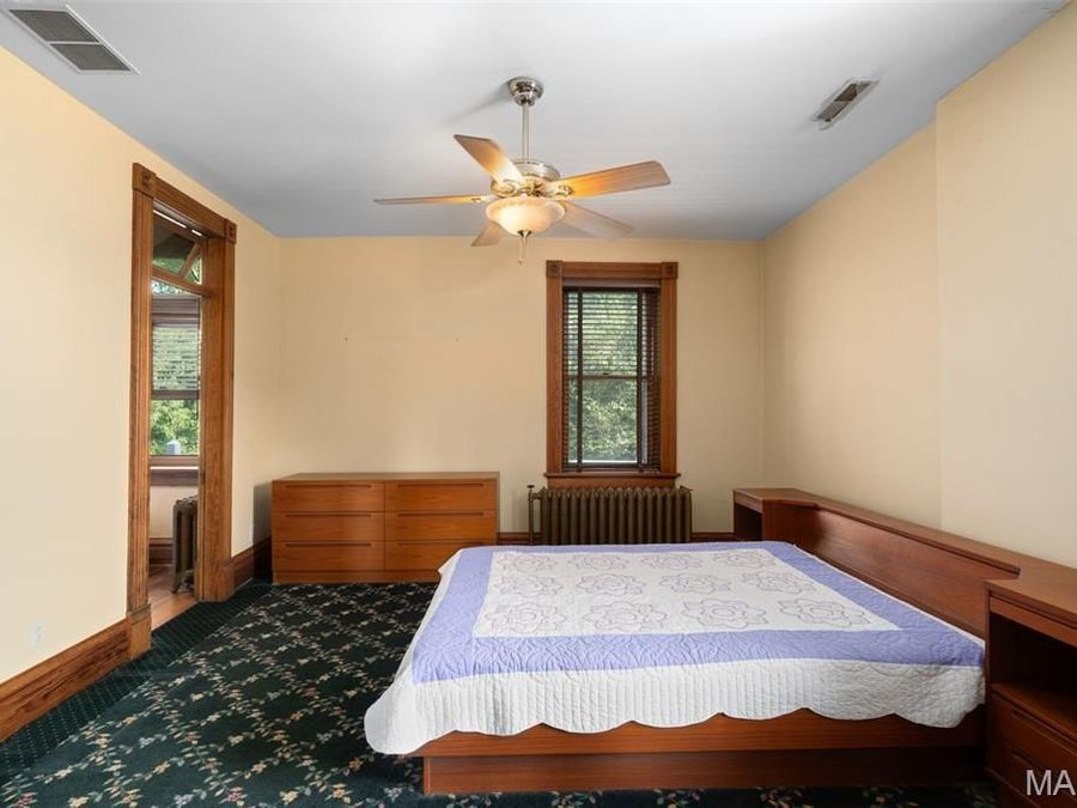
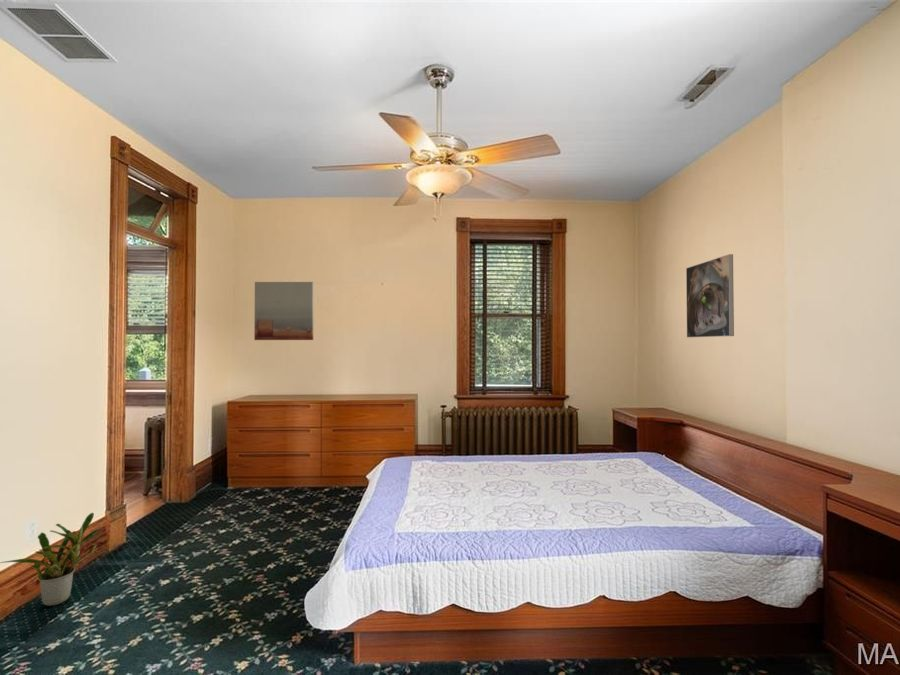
+ wall art [253,281,315,341]
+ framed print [685,253,735,338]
+ potted plant [0,512,103,607]
